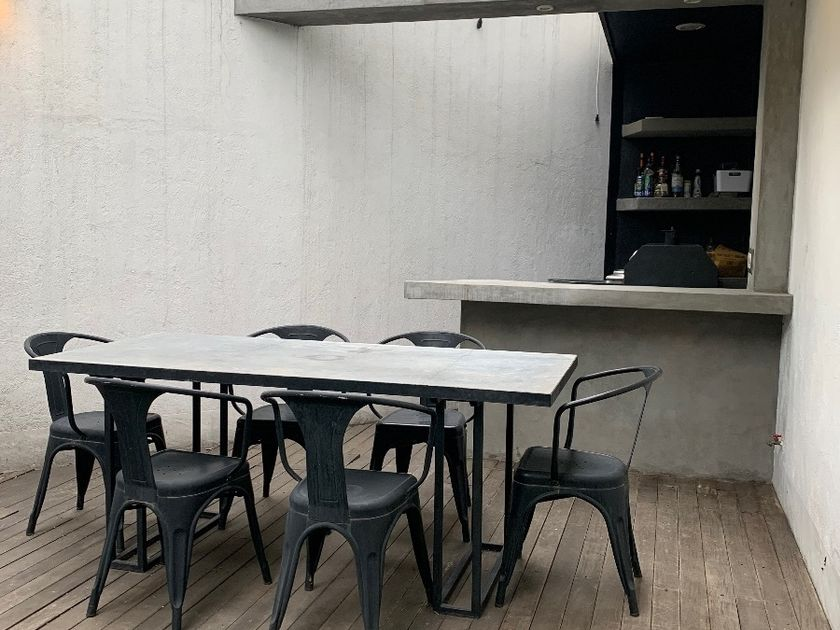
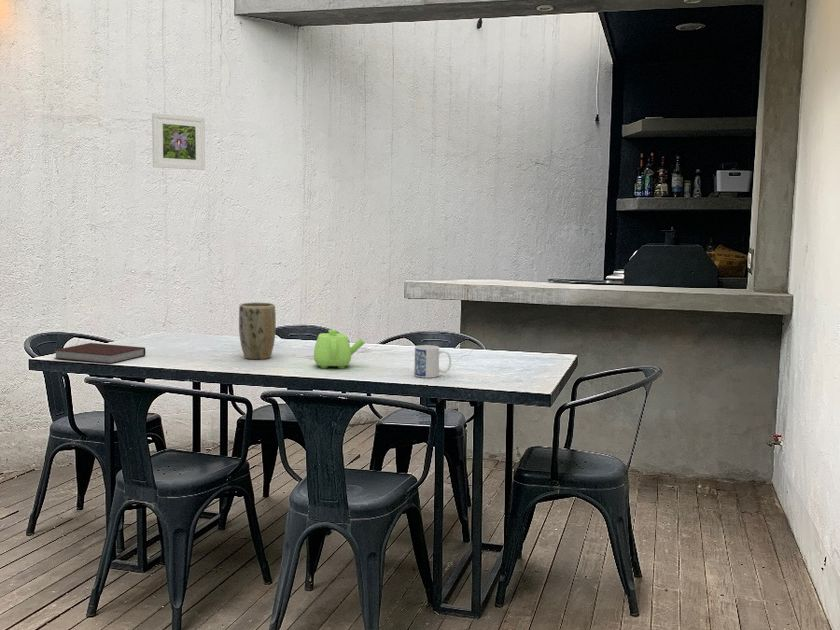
+ mug [413,344,452,379]
+ notebook [53,342,147,365]
+ plant pot [238,301,277,361]
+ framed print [151,112,206,171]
+ teapot [313,329,366,369]
